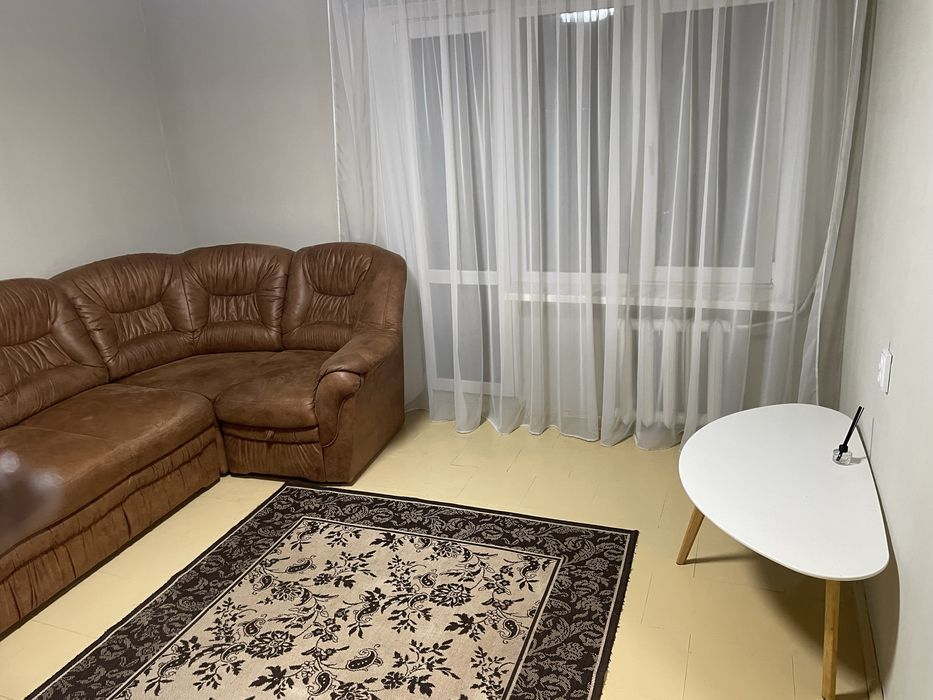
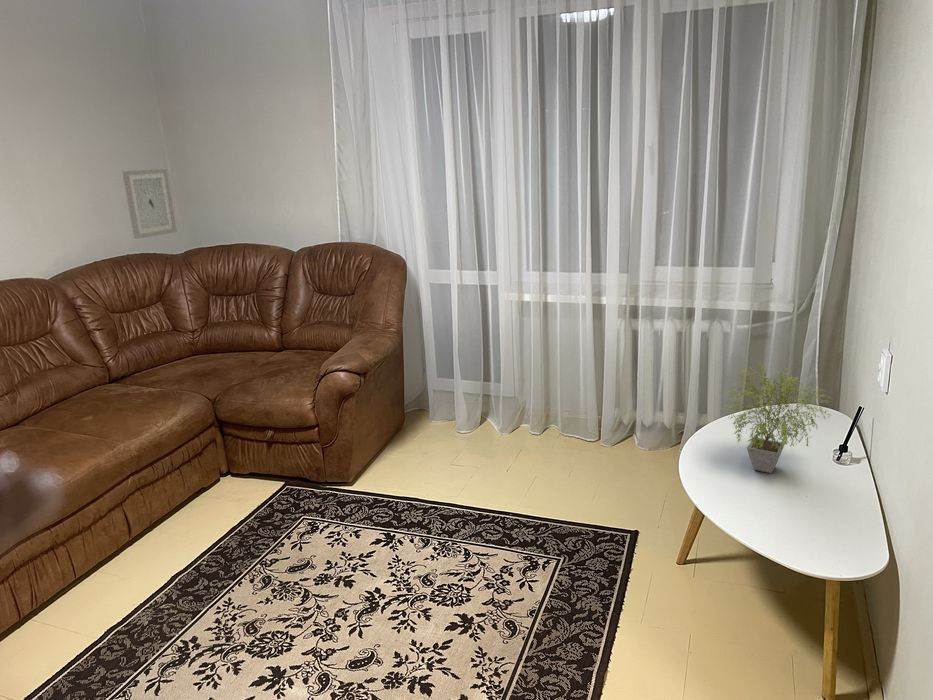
+ potted plant [720,361,831,474]
+ wall art [121,168,178,240]
